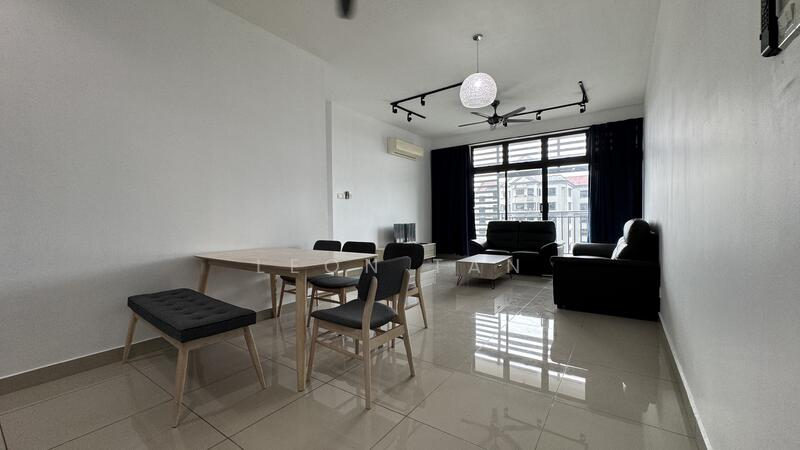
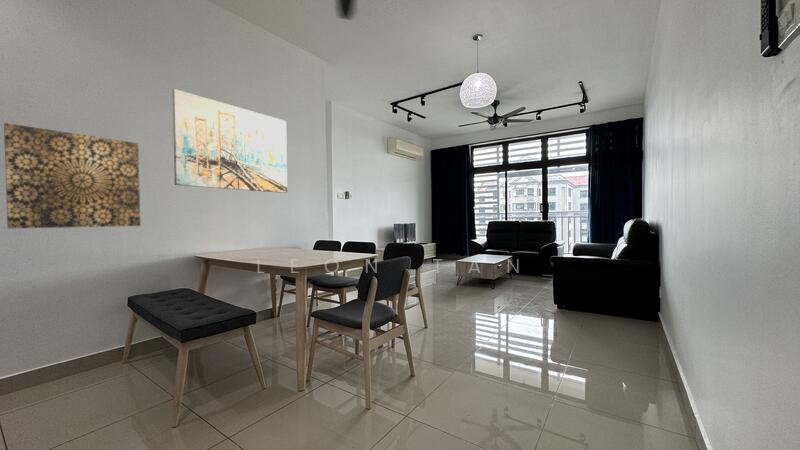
+ wall art [172,88,288,194]
+ wall art [3,122,141,230]
